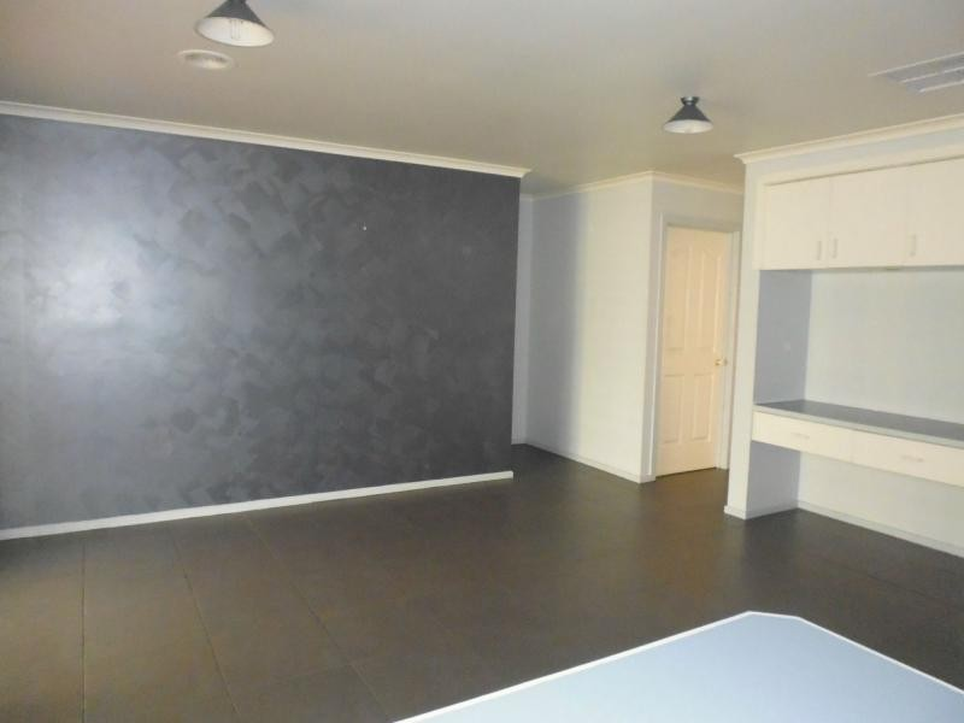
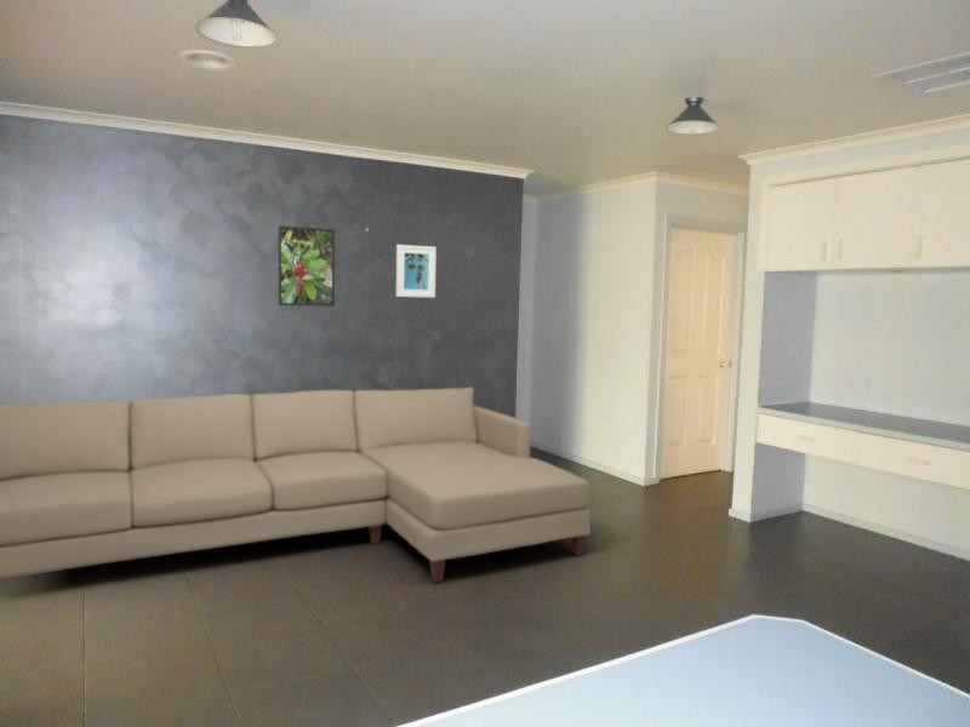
+ sofa [0,387,592,584]
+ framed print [395,244,438,299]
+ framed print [278,224,336,308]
